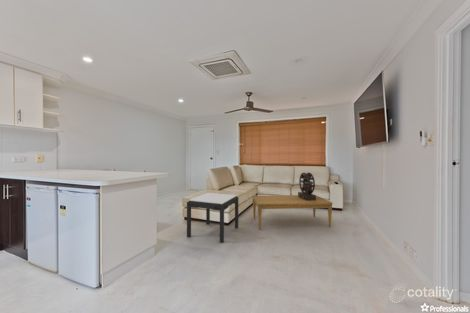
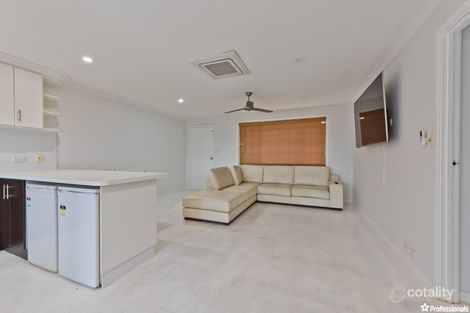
- side table [186,192,239,244]
- coffee table [251,194,333,230]
- shelf unit [297,172,317,201]
